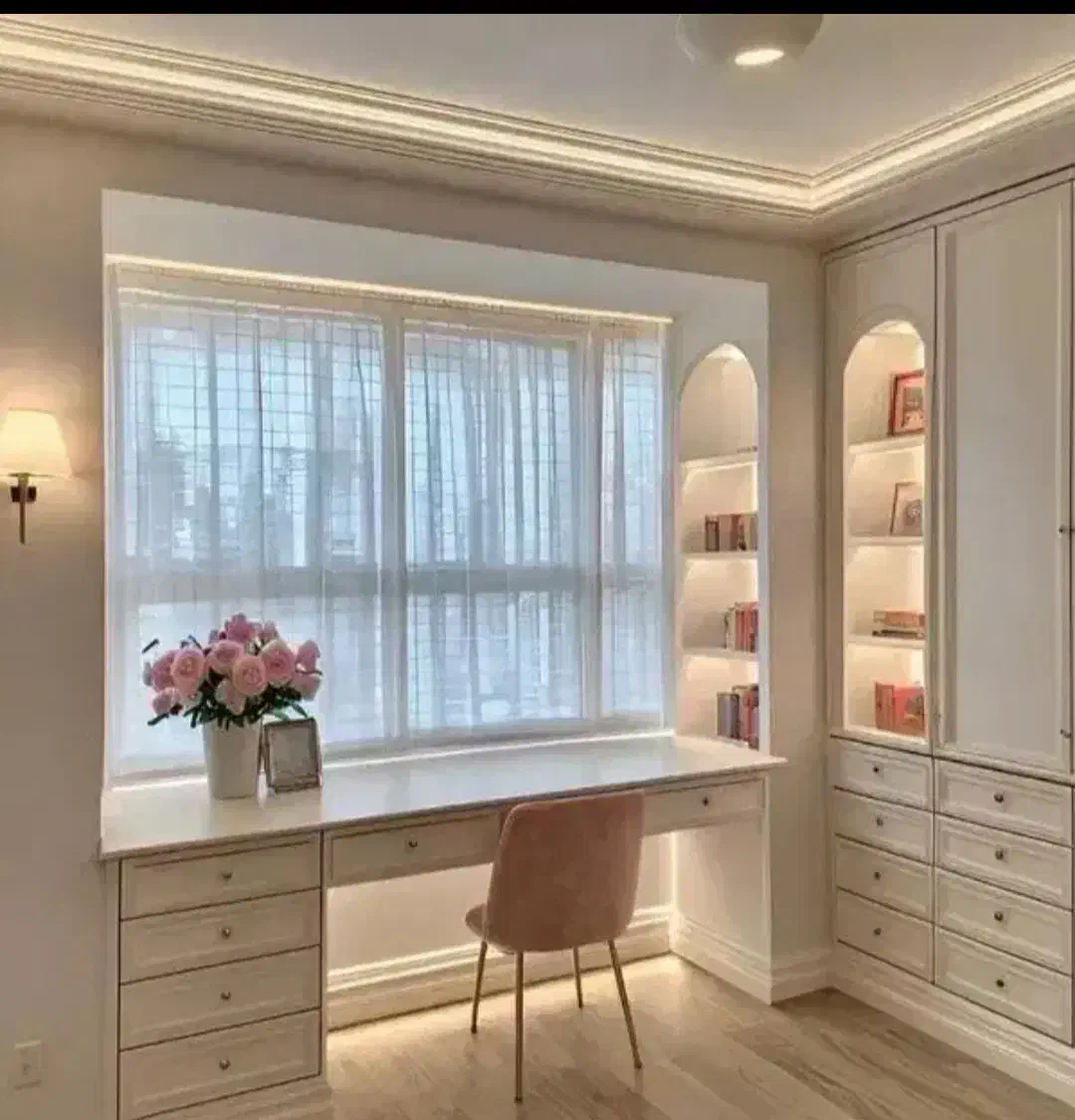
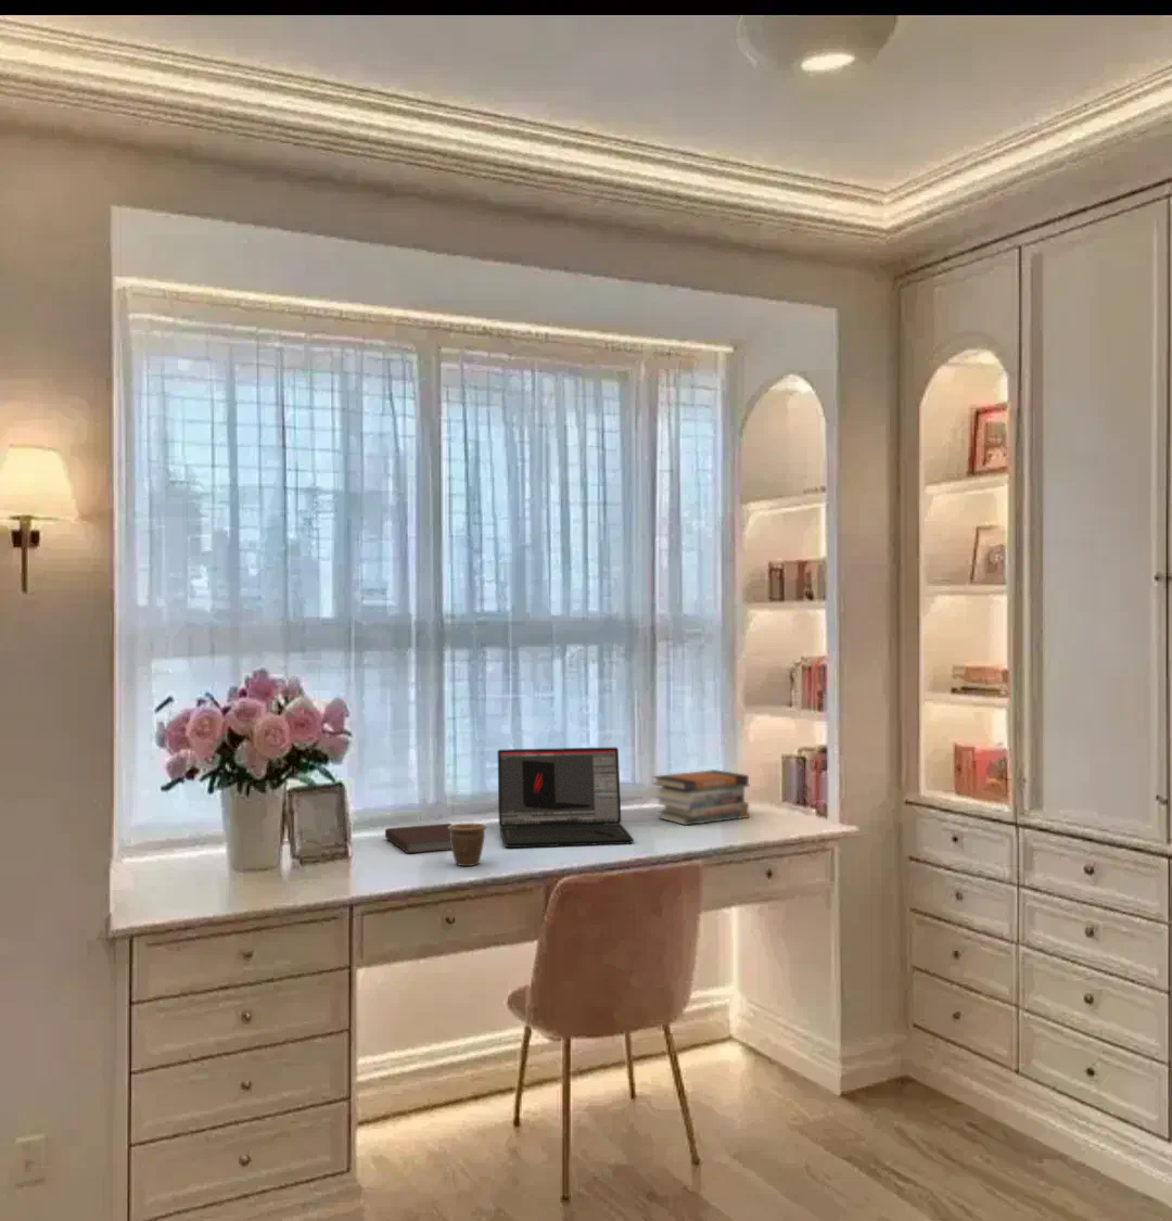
+ mug [448,822,487,867]
+ book stack [652,769,750,826]
+ laptop [497,747,635,849]
+ notebook [384,823,452,855]
